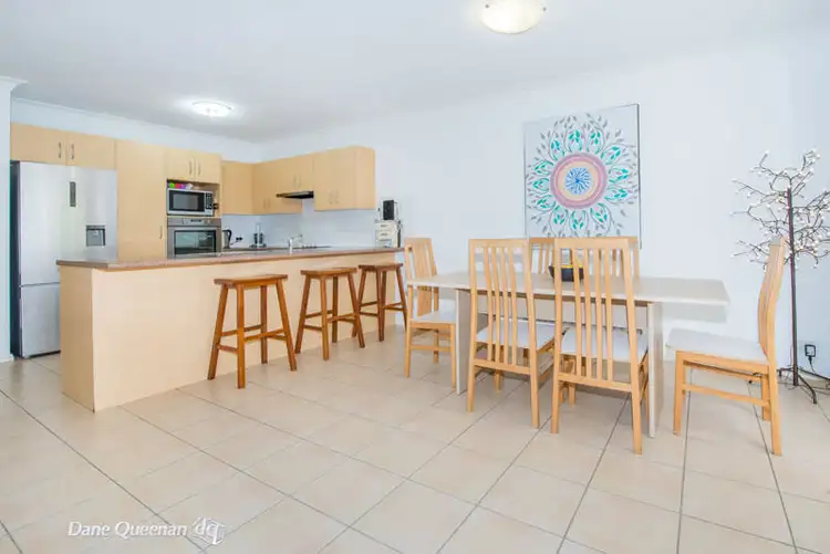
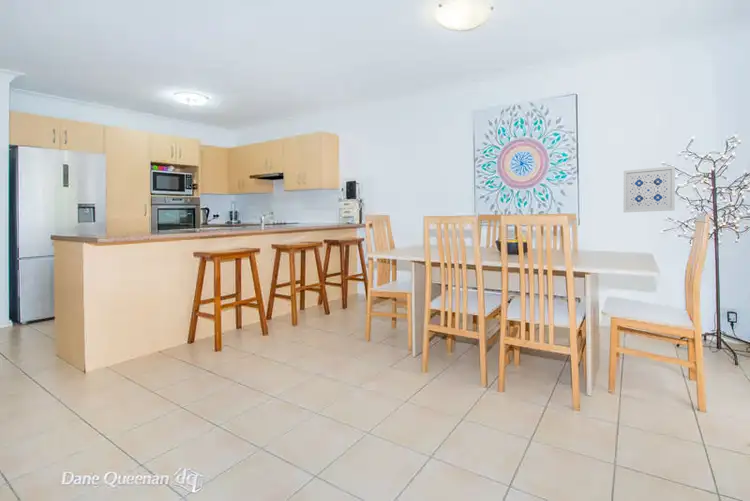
+ wall art [623,165,676,213]
